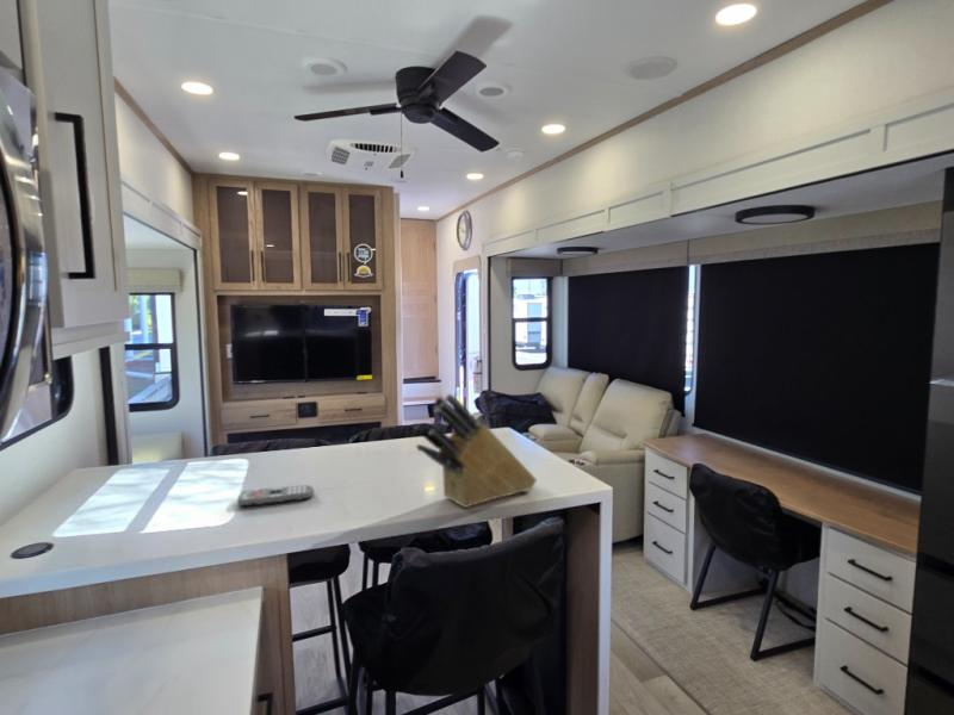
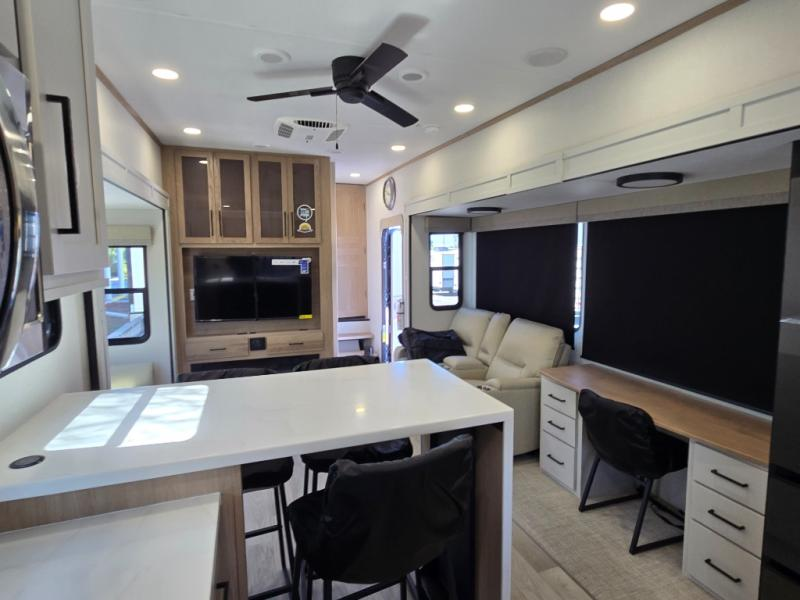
- knife block [414,393,538,509]
- remote control [236,484,316,508]
